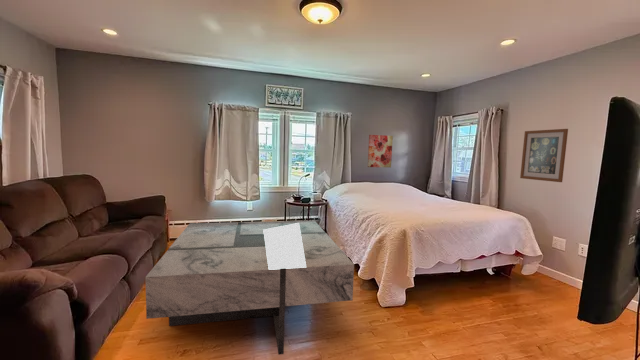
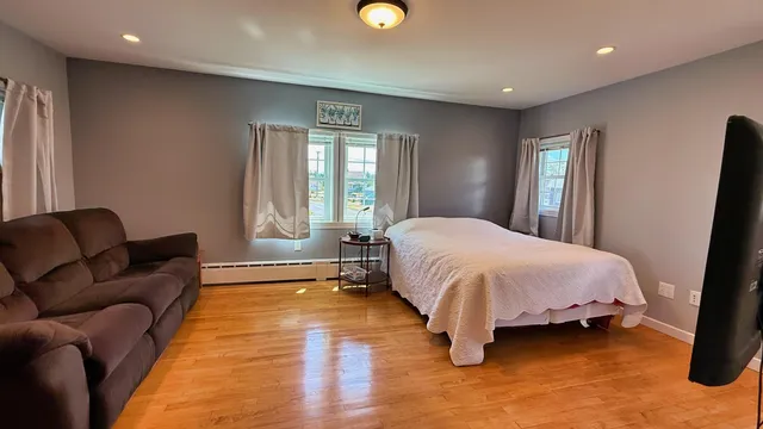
- wall art [519,128,569,183]
- wall art [367,134,394,169]
- coffee table [144,220,355,355]
